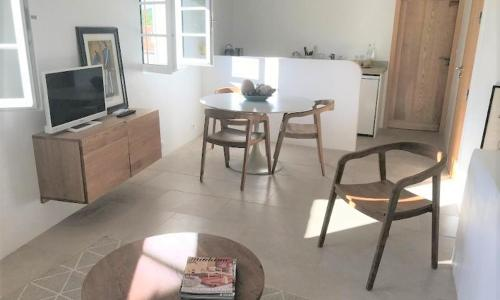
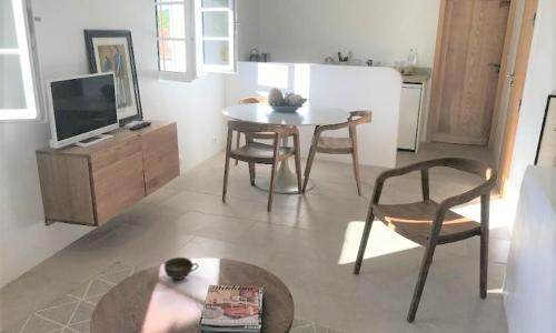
+ cup [163,256,199,281]
